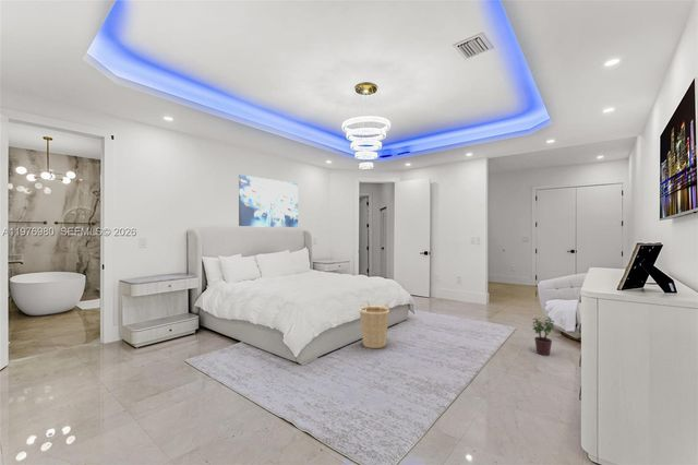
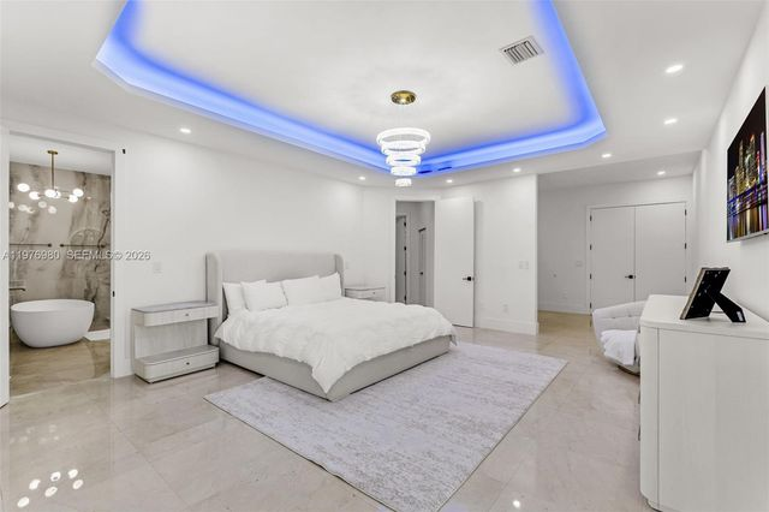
- basket [358,299,390,349]
- potted plant [530,317,555,357]
- wall art [238,174,299,228]
